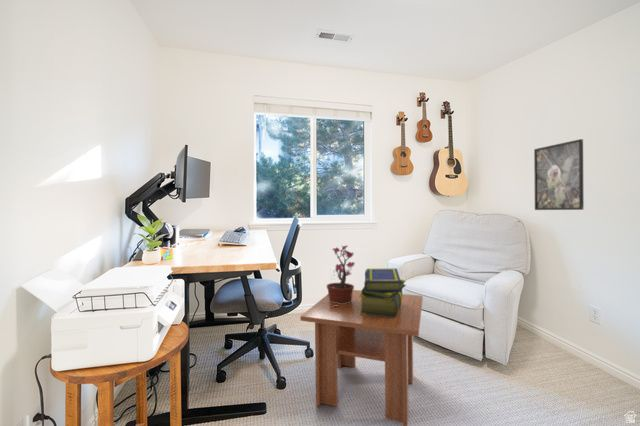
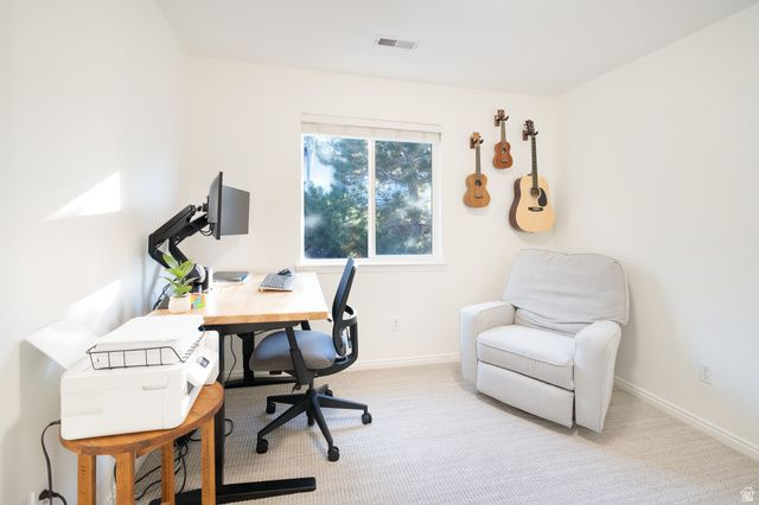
- coffee table [299,289,424,426]
- potted plant [326,244,356,307]
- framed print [533,138,585,211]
- stack of books [359,267,407,318]
